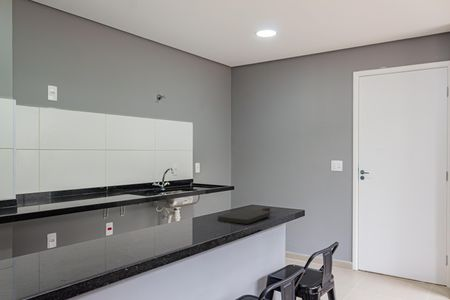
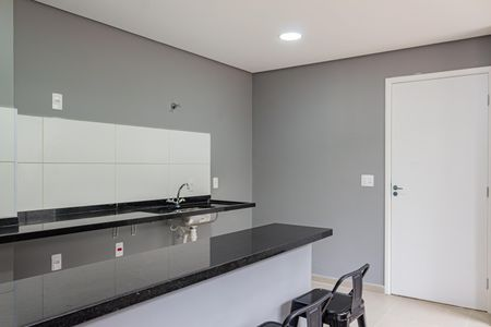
- cutting board [217,206,271,225]
